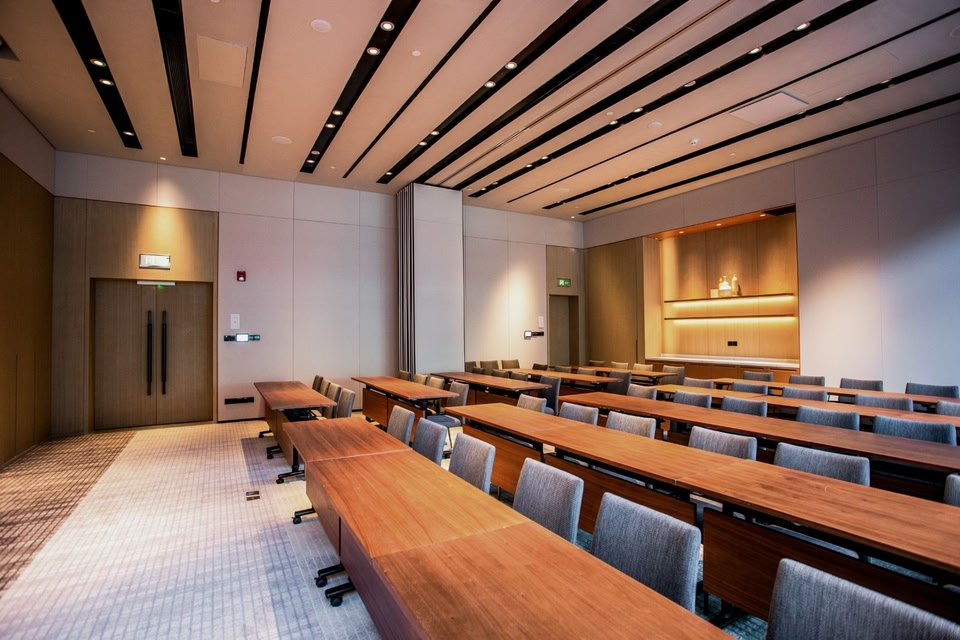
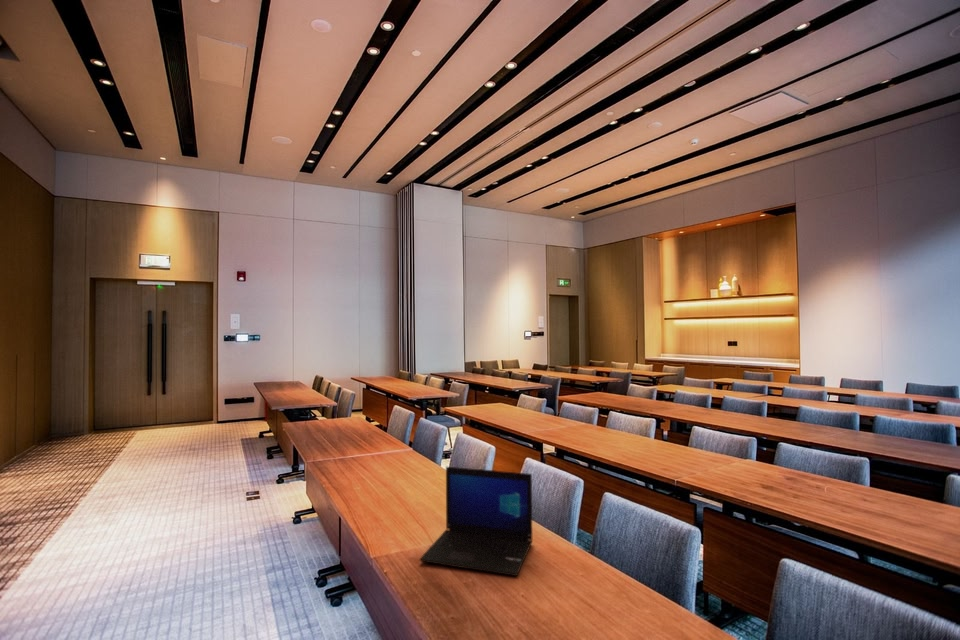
+ laptop [418,466,534,577]
